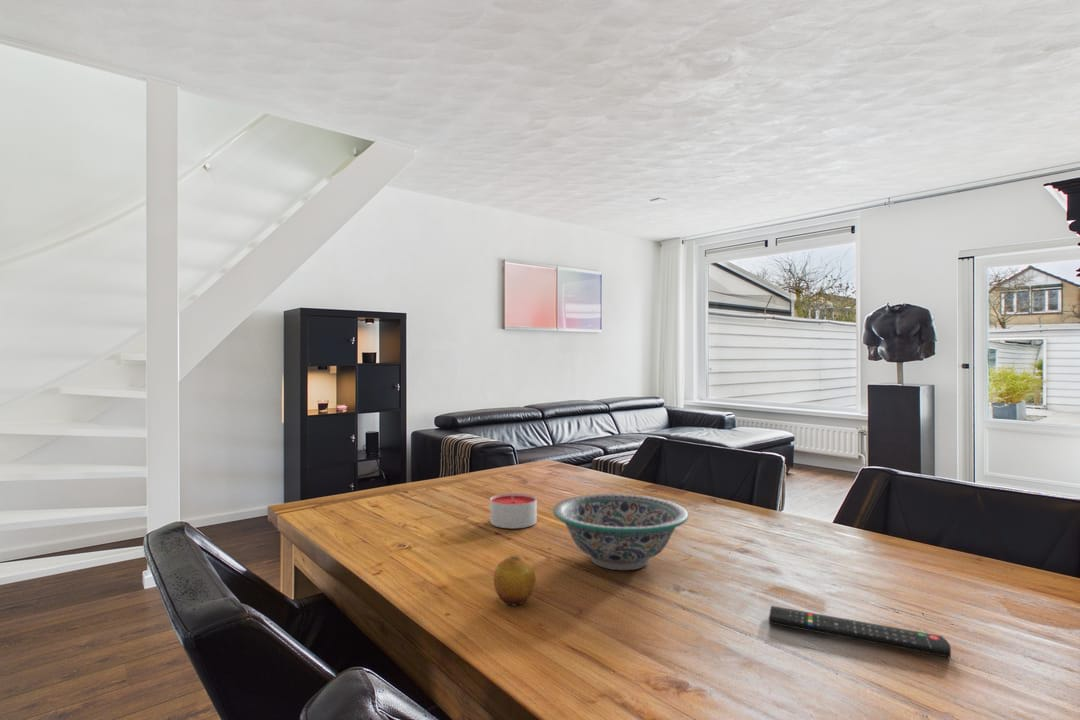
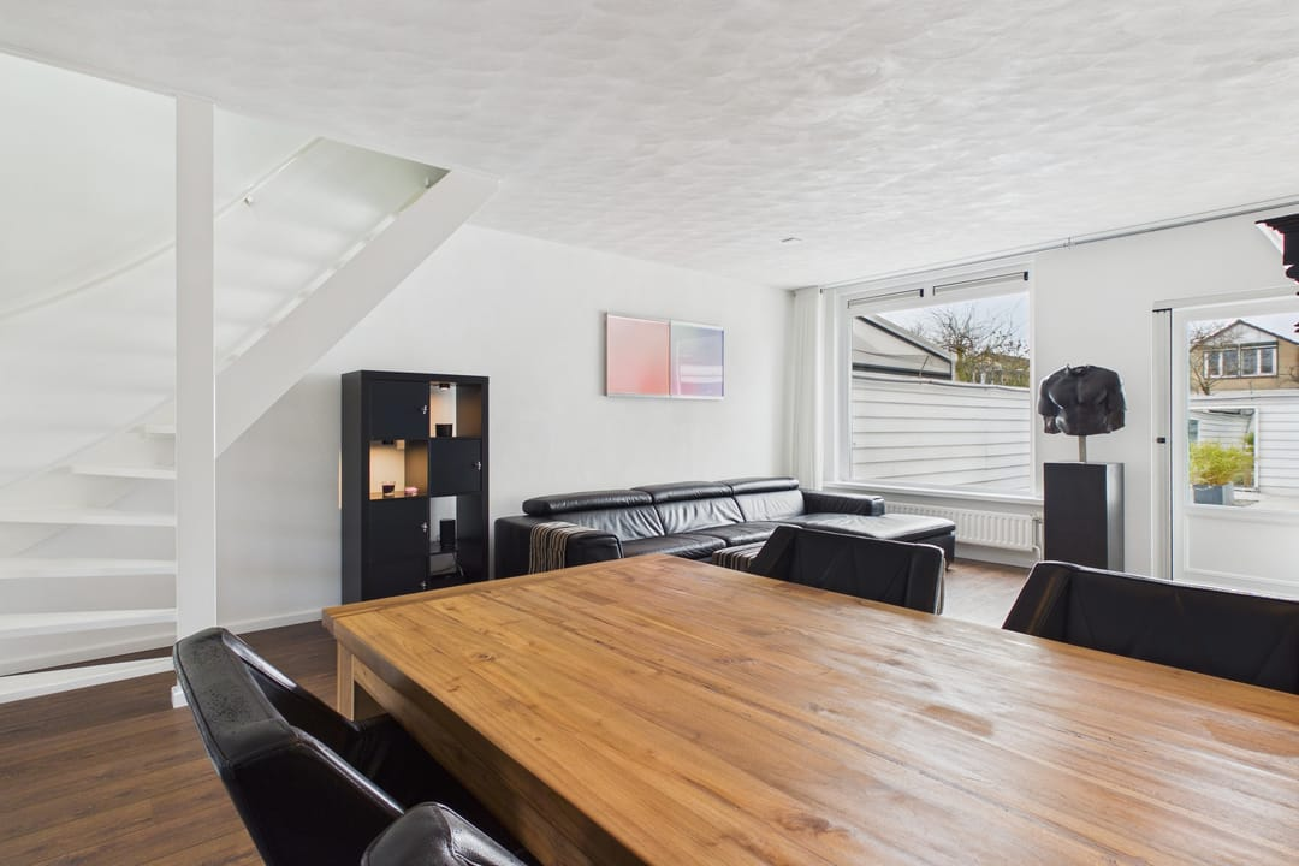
- remote control [768,605,952,659]
- candle [489,492,538,529]
- decorative bowl [552,493,689,571]
- fruit [493,554,536,607]
